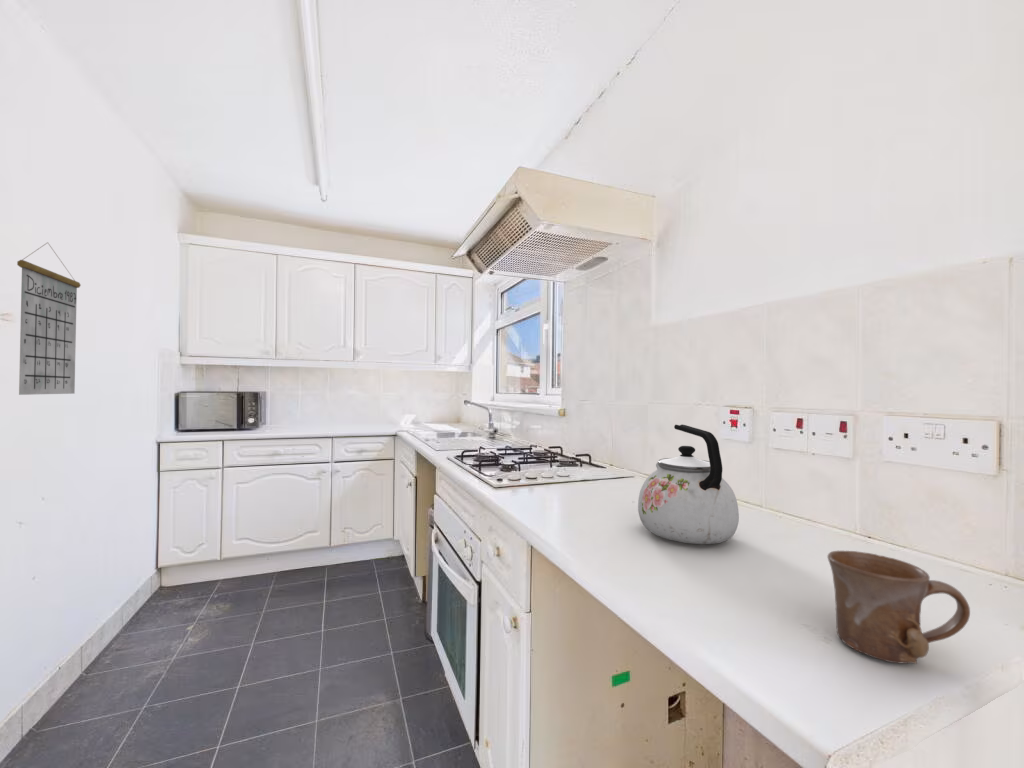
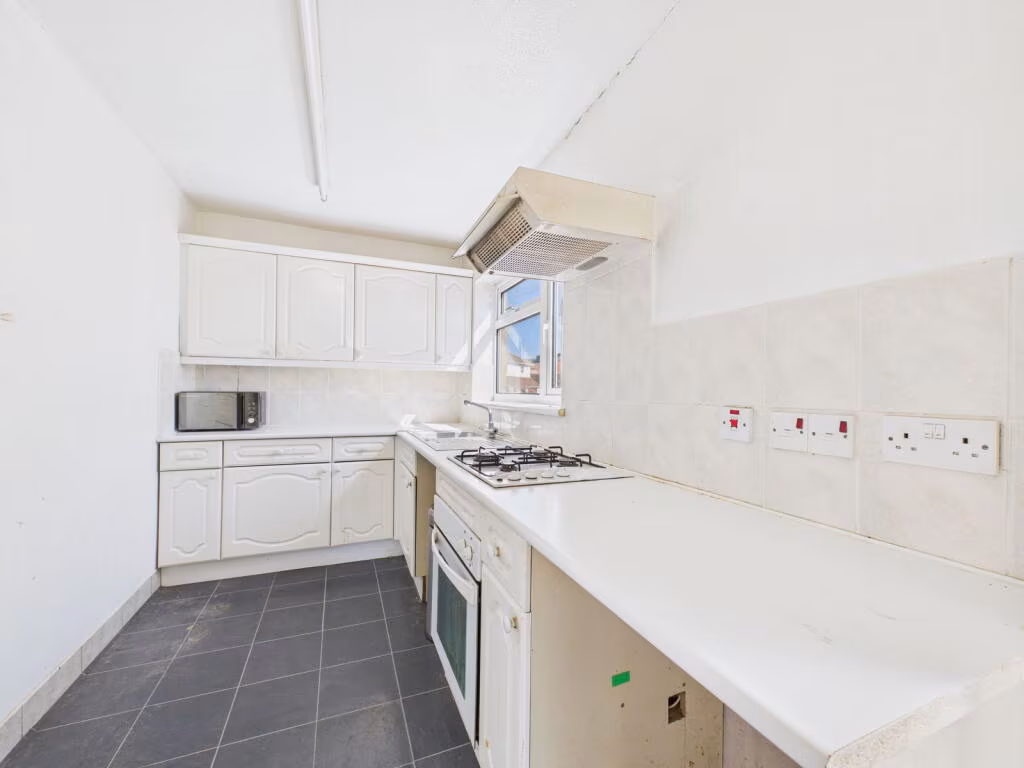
- calendar [16,241,82,396]
- kettle [637,424,740,545]
- mug [826,550,971,665]
